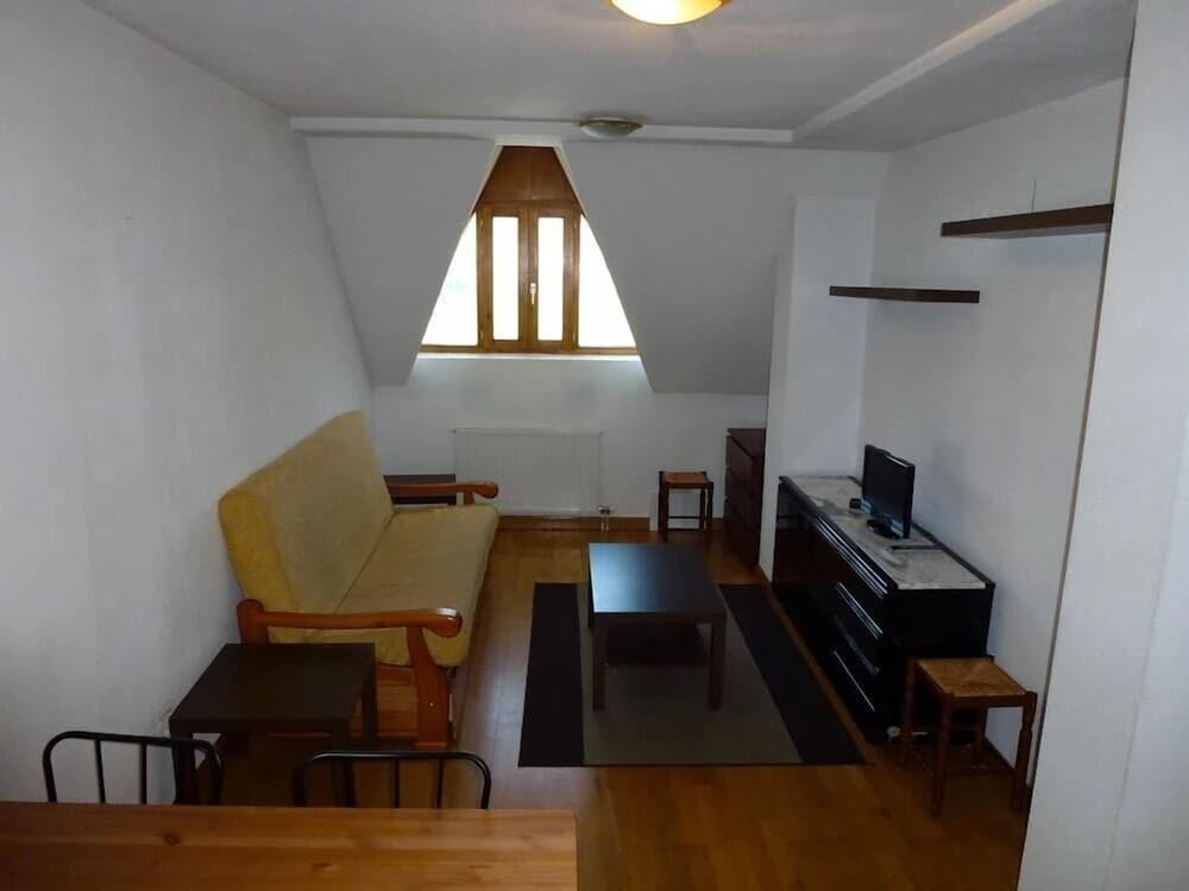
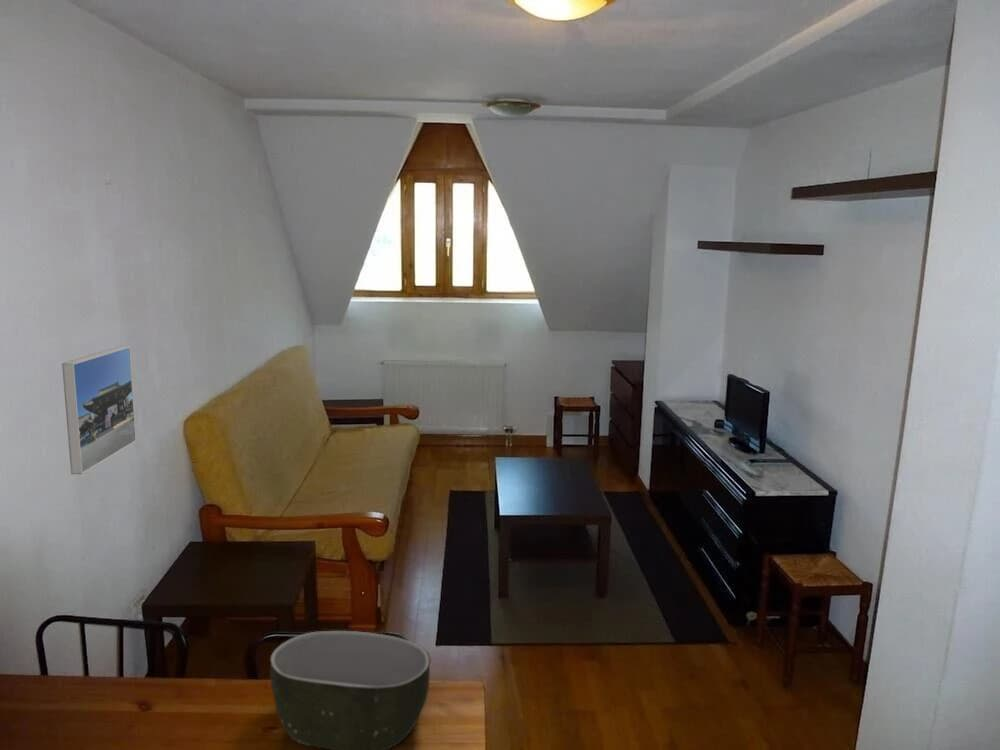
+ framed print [61,345,137,475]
+ bowl [269,630,431,750]
